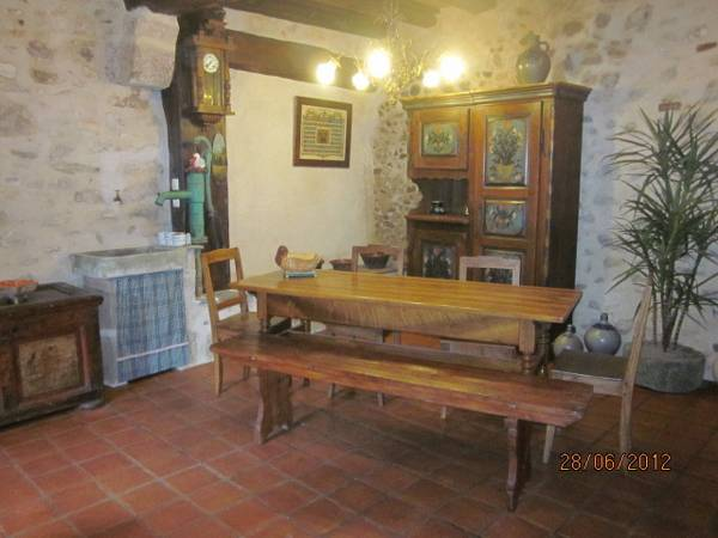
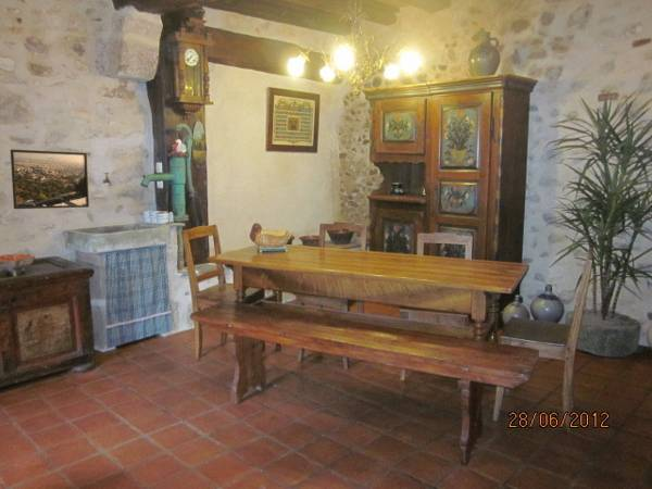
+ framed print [10,149,90,210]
